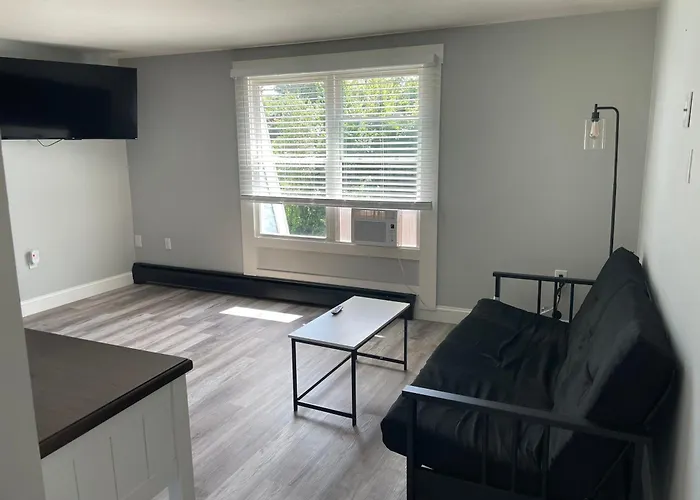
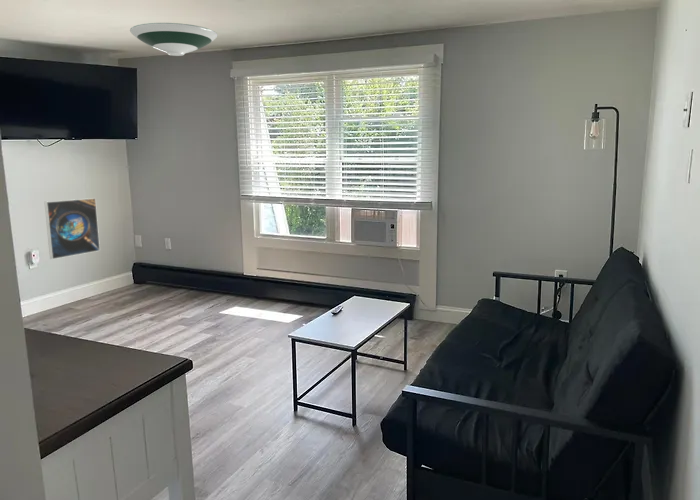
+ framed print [43,197,101,260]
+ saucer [129,22,218,57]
